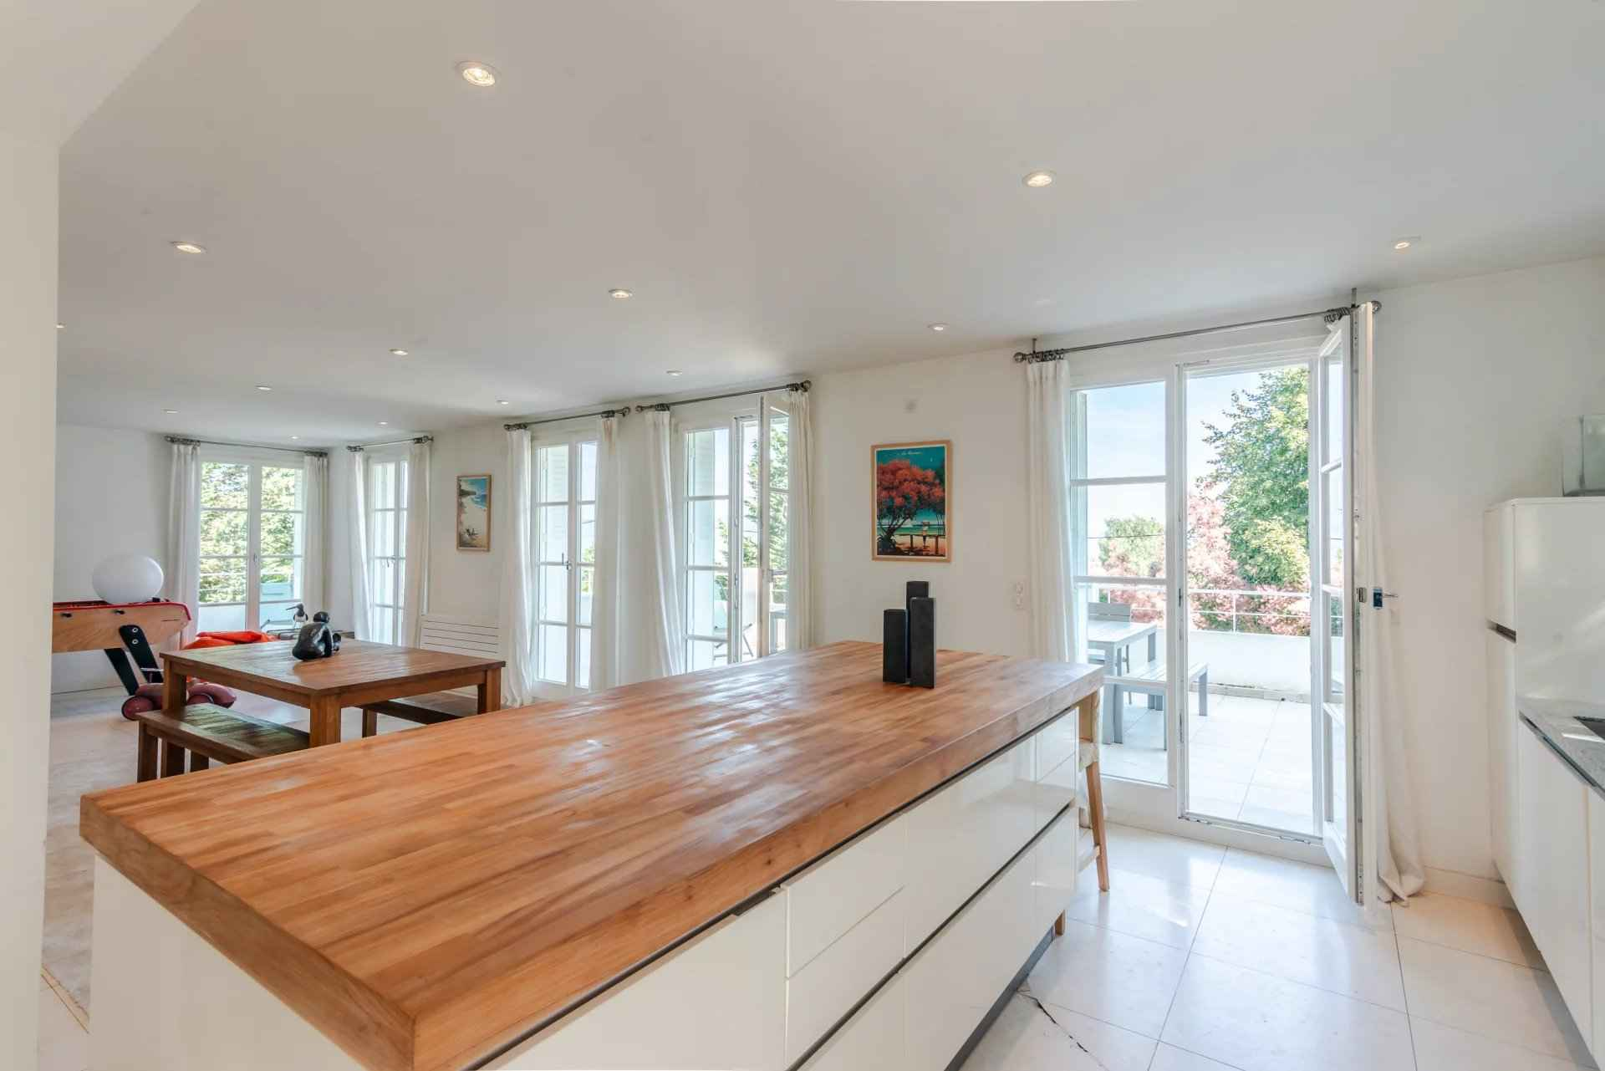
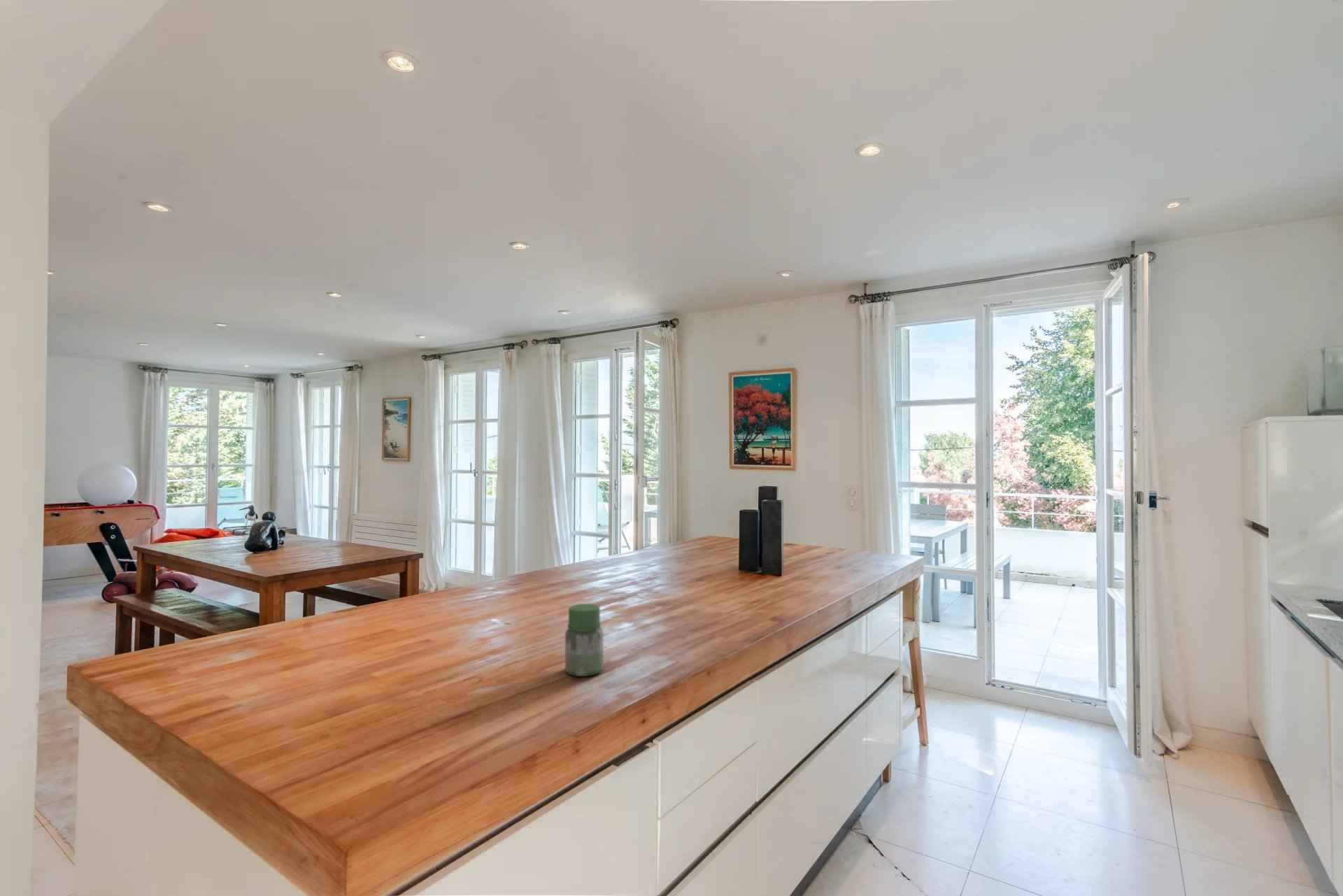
+ jar [564,603,604,677]
